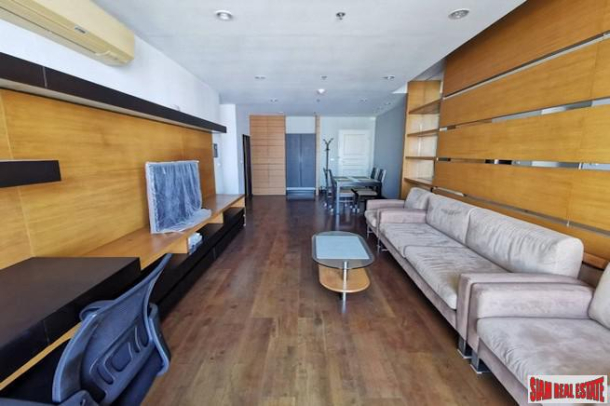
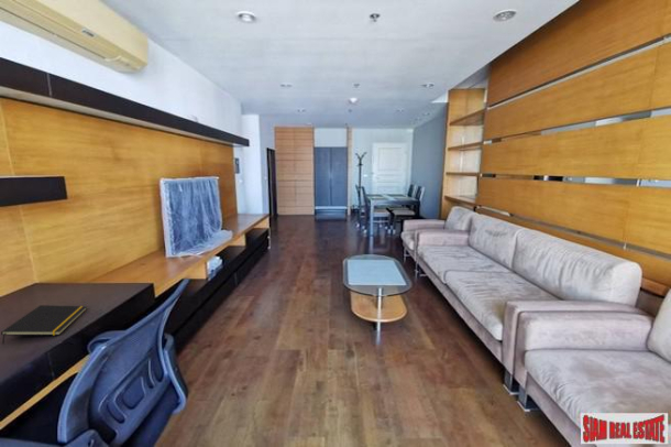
+ notepad [0,304,88,346]
